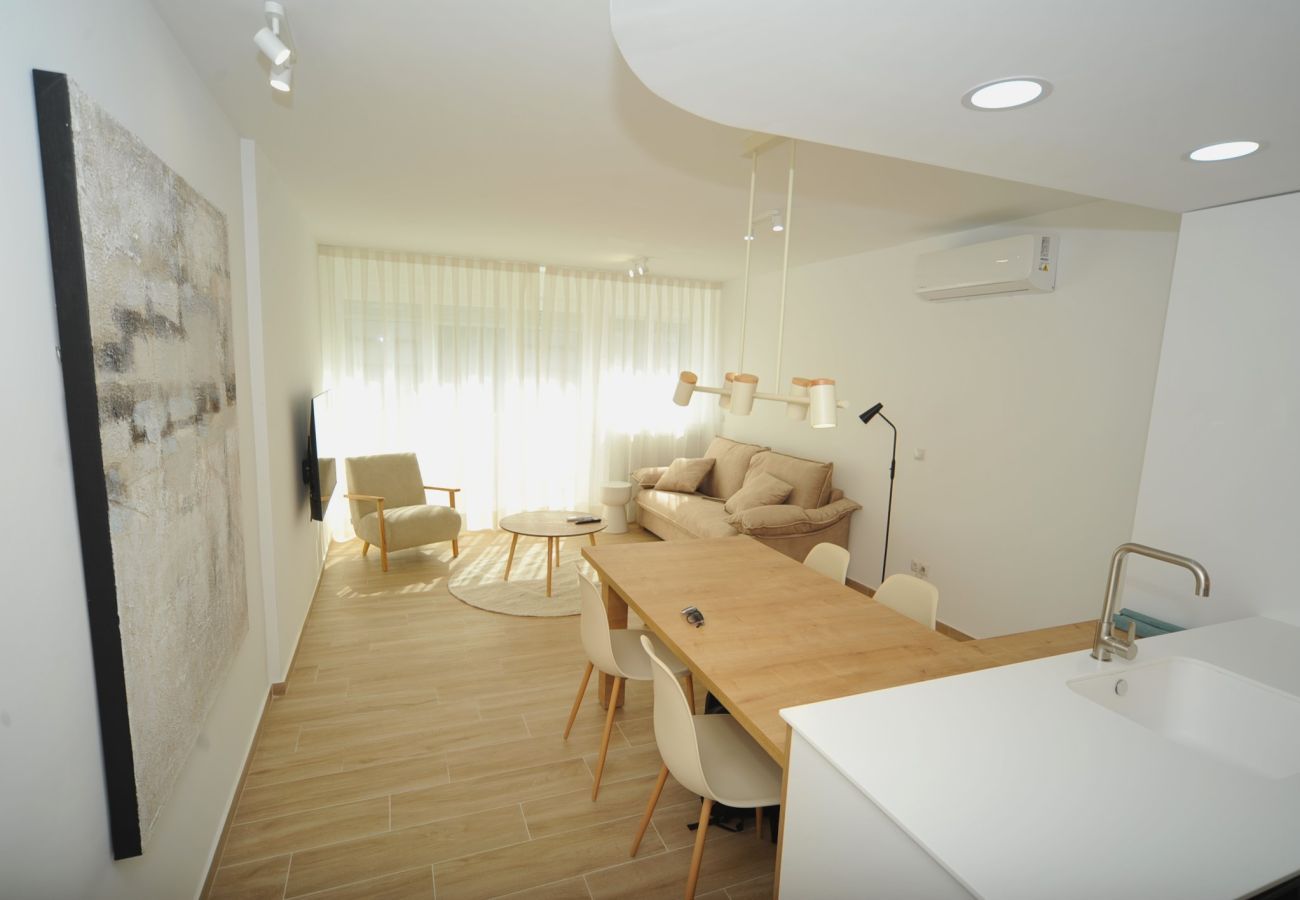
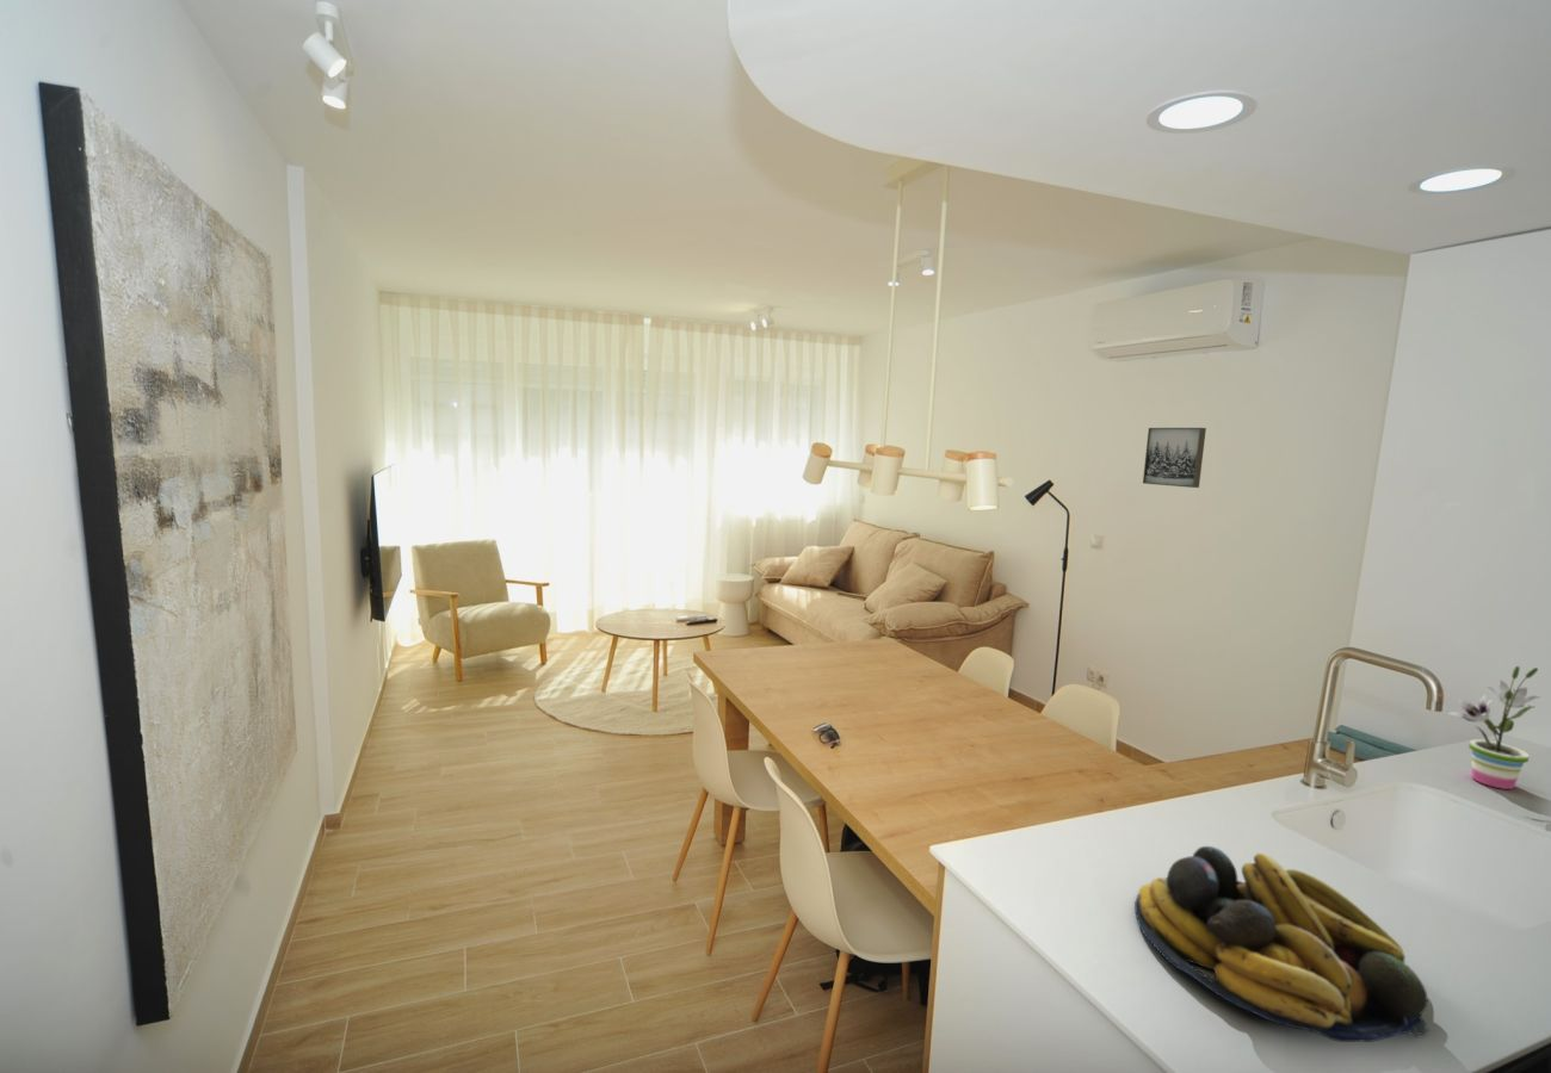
+ fruit bowl [1133,845,1430,1043]
+ wall art [1142,427,1207,489]
+ potted plant [1447,665,1541,790]
